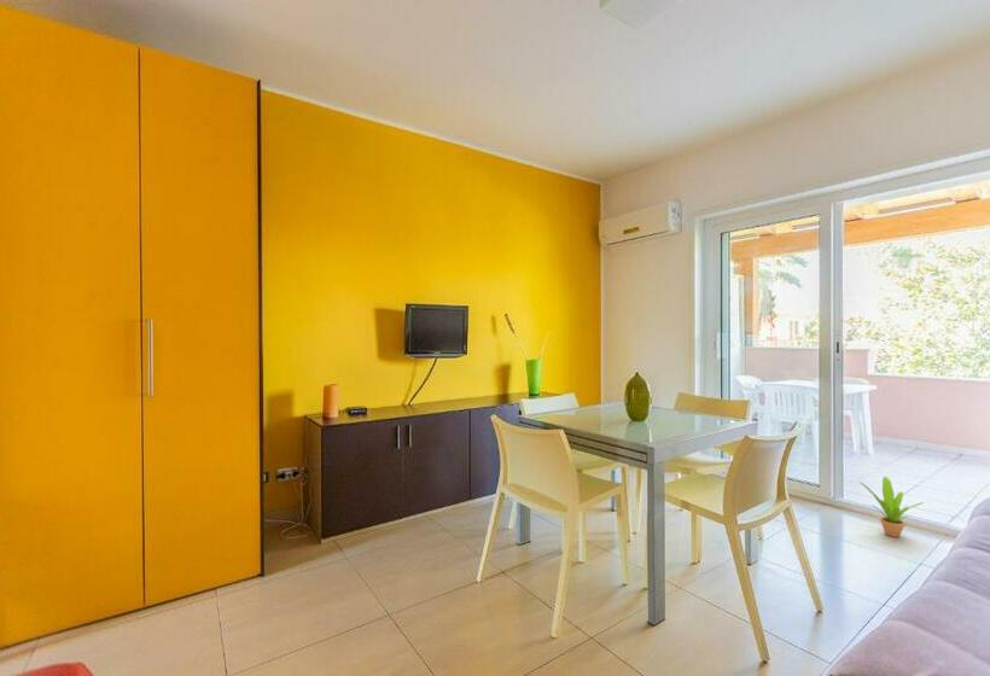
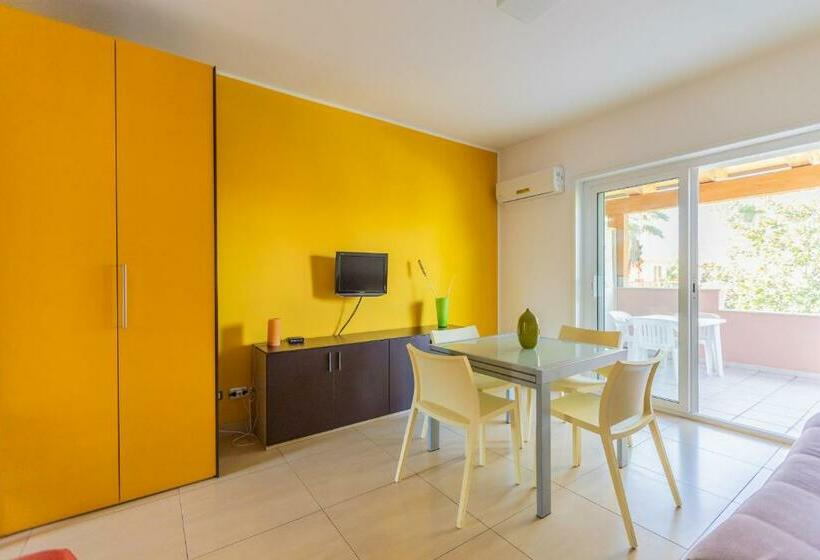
- potted plant [858,476,925,538]
